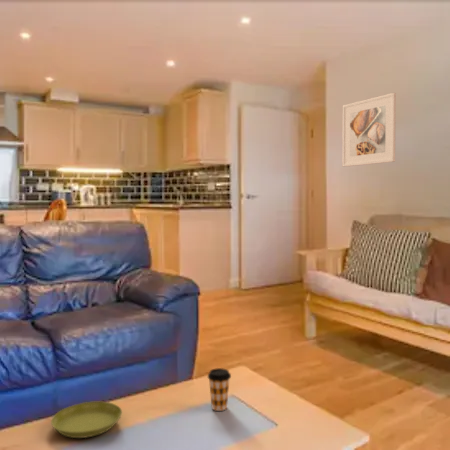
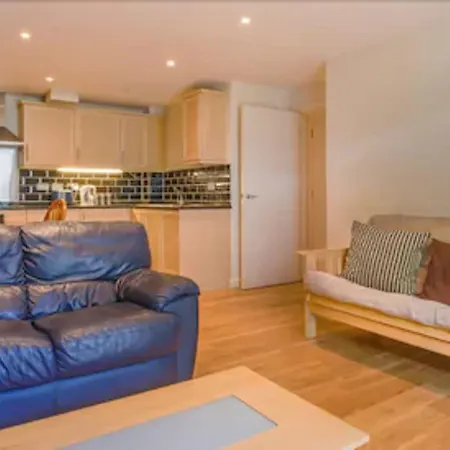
- saucer [50,401,123,439]
- coffee cup [207,367,232,412]
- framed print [341,92,397,168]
